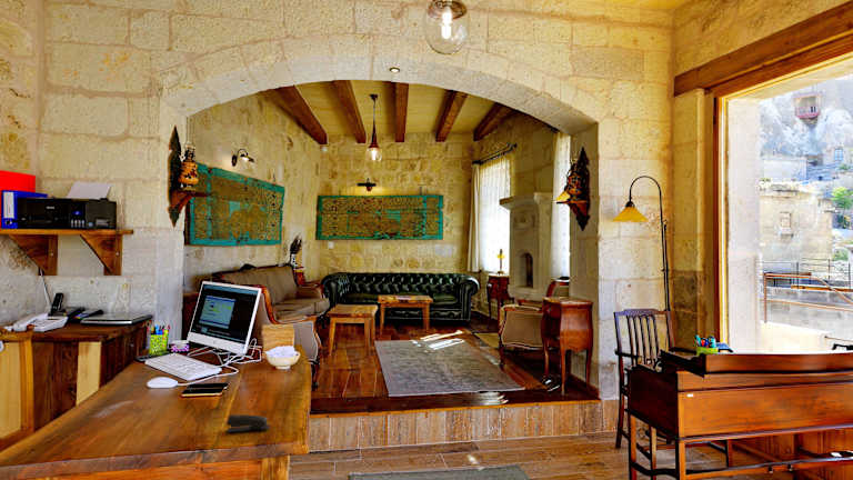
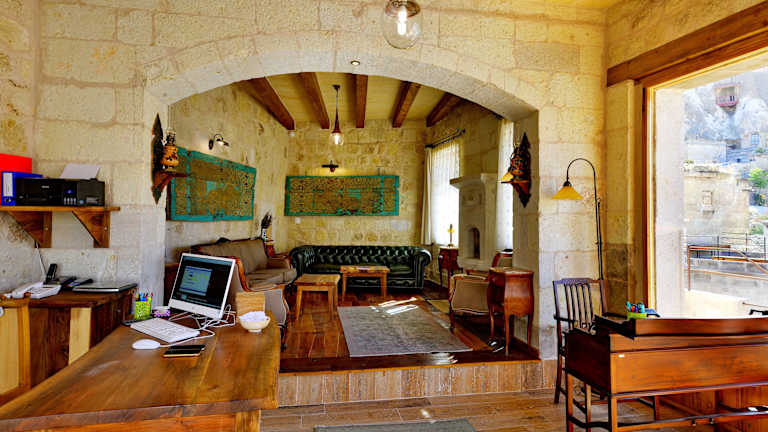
- stapler [225,413,271,433]
